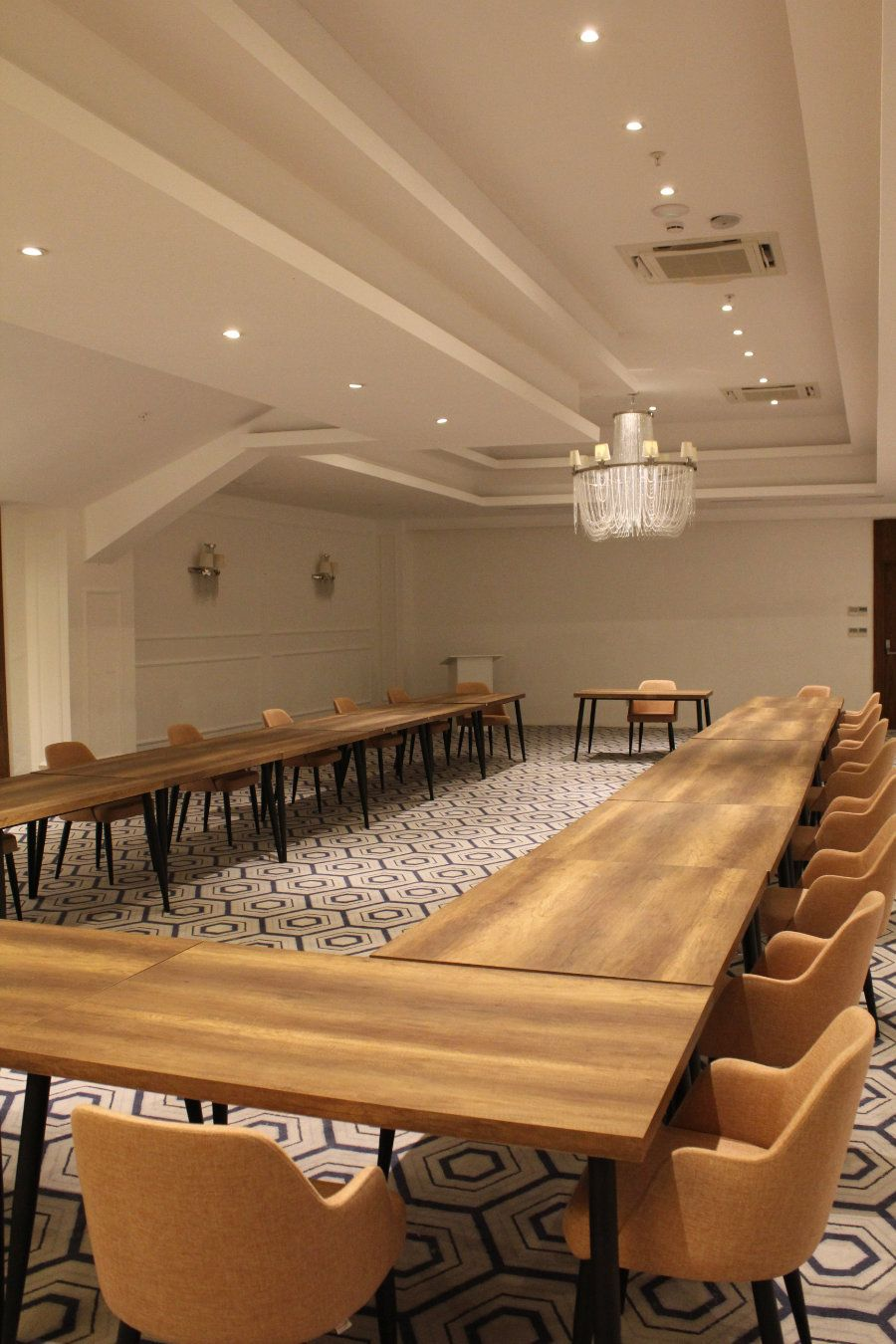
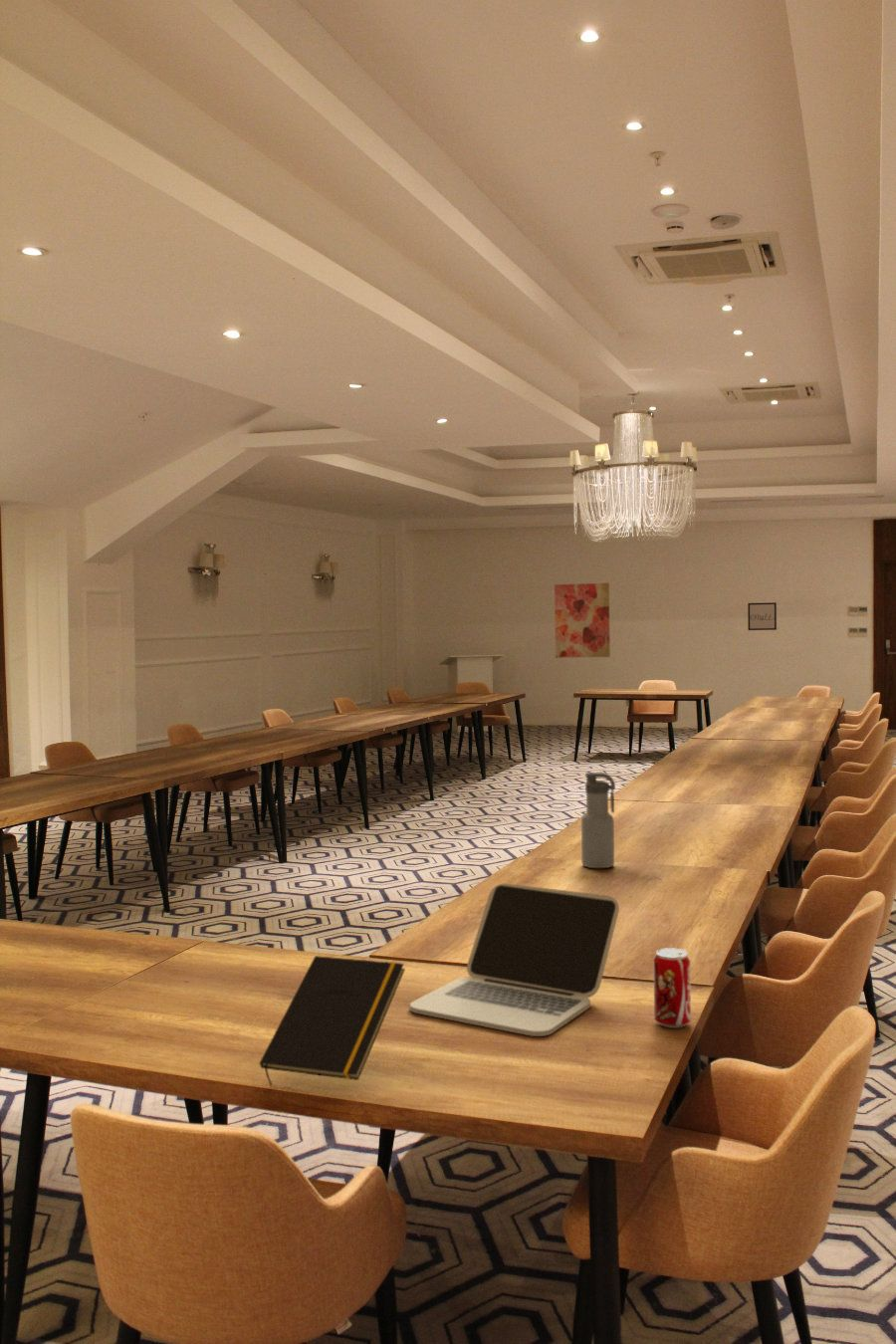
+ notepad [259,955,406,1087]
+ water bottle [580,772,616,869]
+ wall art [747,601,778,631]
+ beverage can [653,947,692,1029]
+ wall art [554,582,611,658]
+ laptop [409,882,620,1037]
